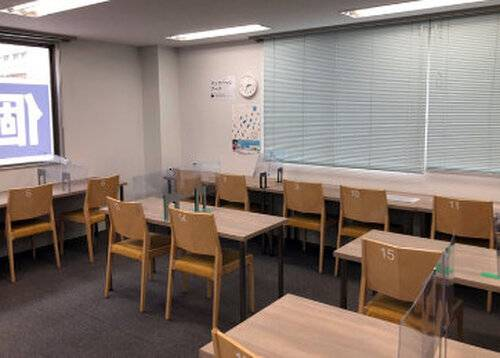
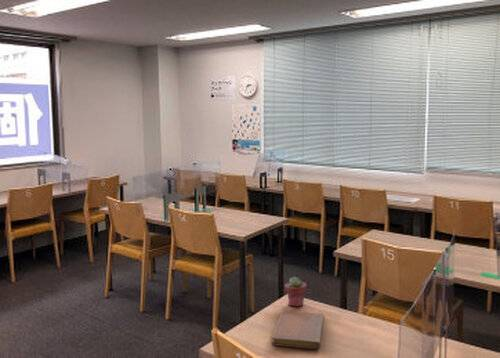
+ potted succulent [284,276,307,307]
+ notebook [271,309,325,350]
